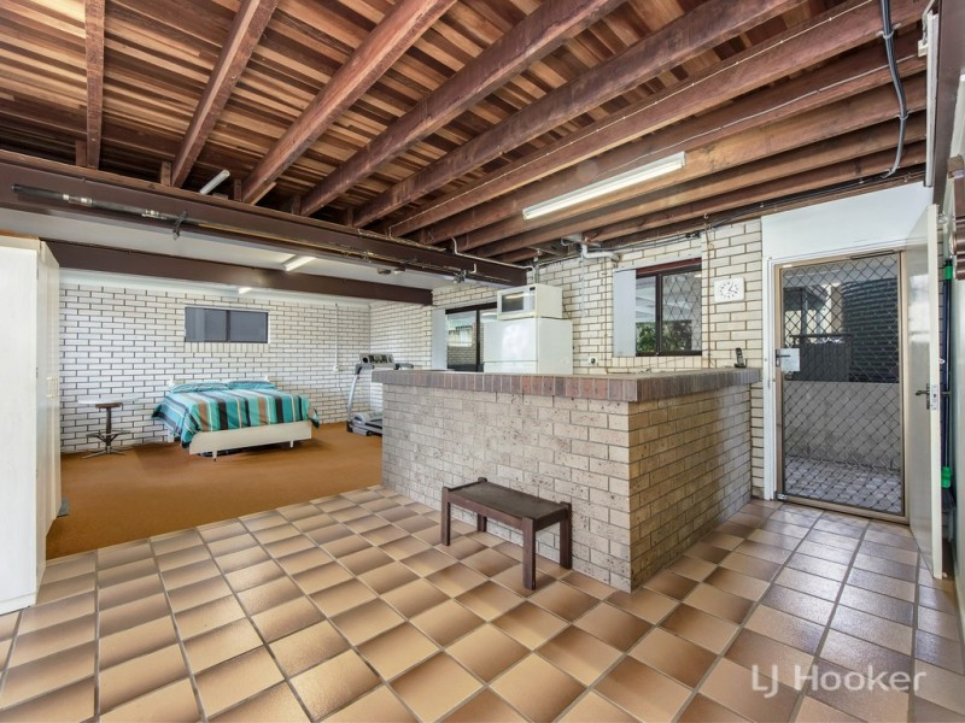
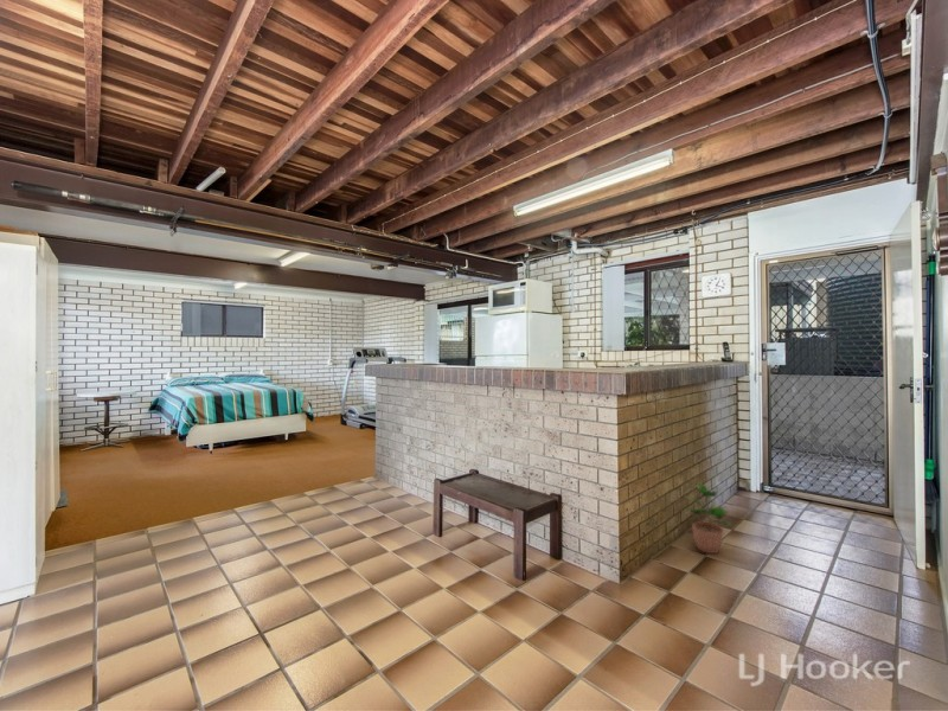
+ potted plant [681,482,734,555]
